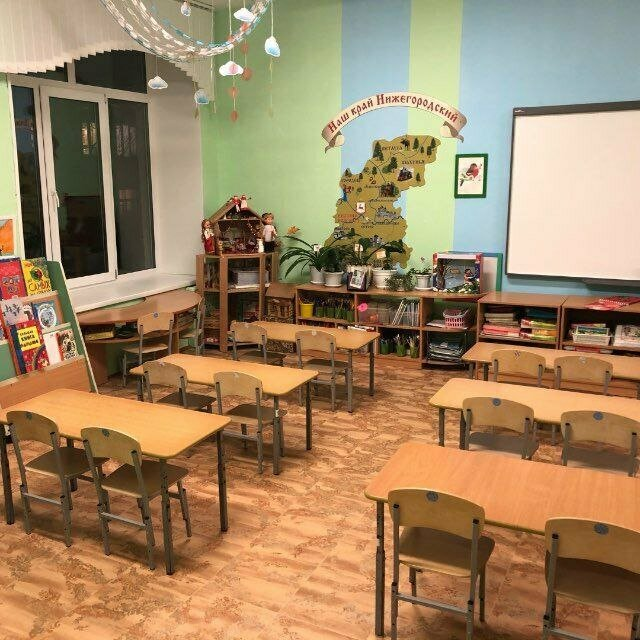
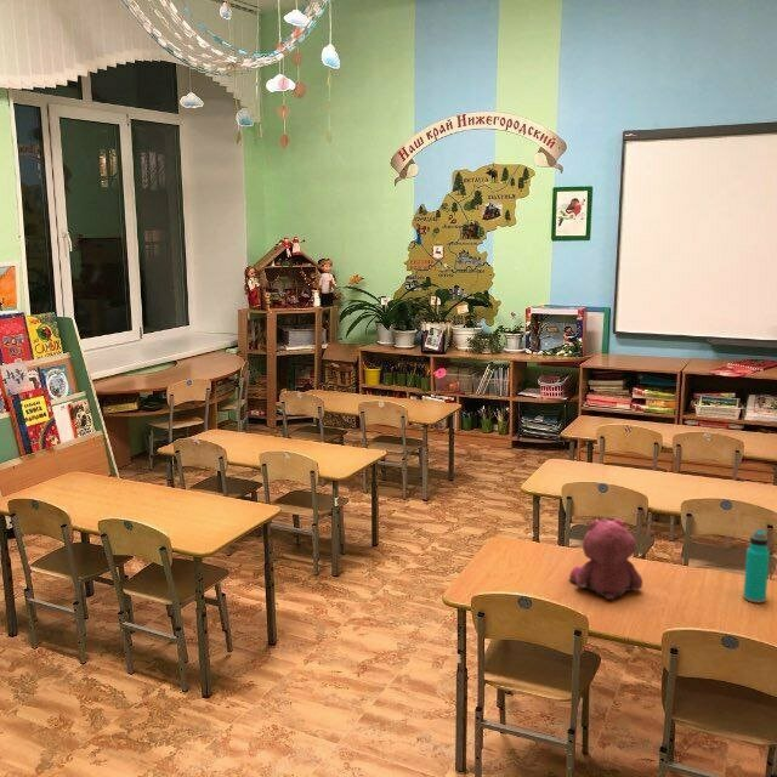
+ water bottle [742,528,771,603]
+ teddy bear [568,517,643,601]
